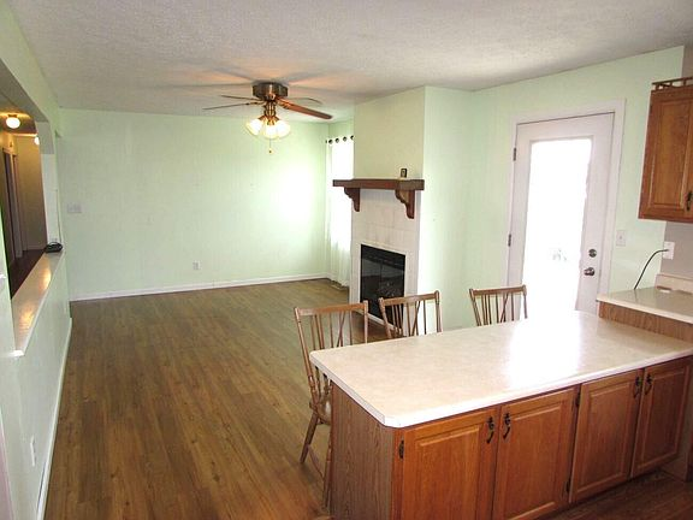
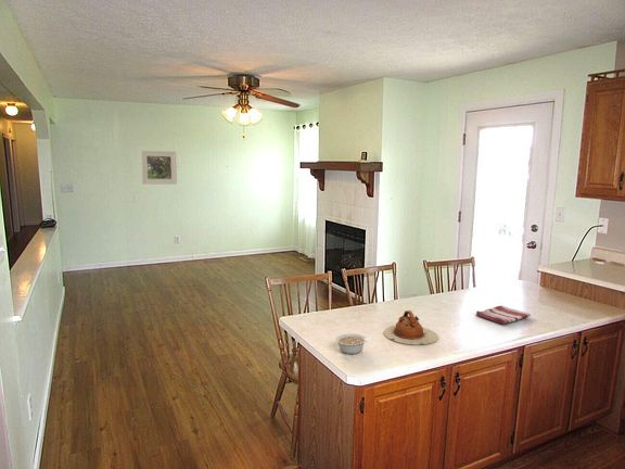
+ teapot [383,309,439,346]
+ dish towel [474,304,532,326]
+ legume [334,332,374,355]
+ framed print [140,150,178,186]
